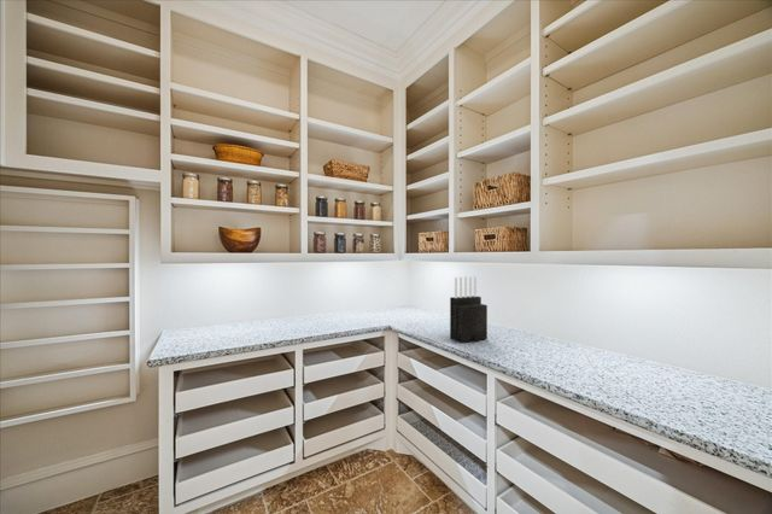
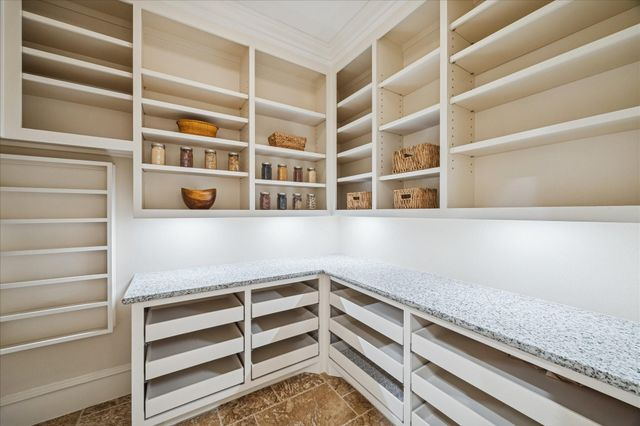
- knife block [449,275,489,344]
